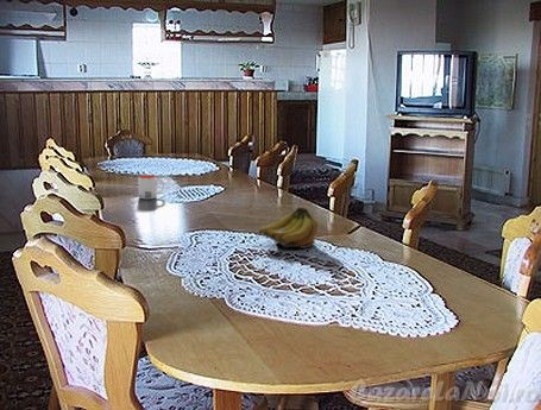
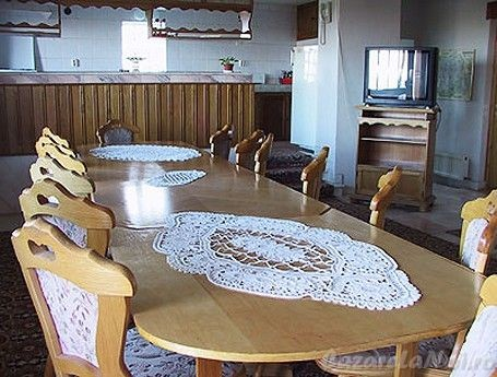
- fruit [258,207,320,250]
- mug [137,175,165,200]
